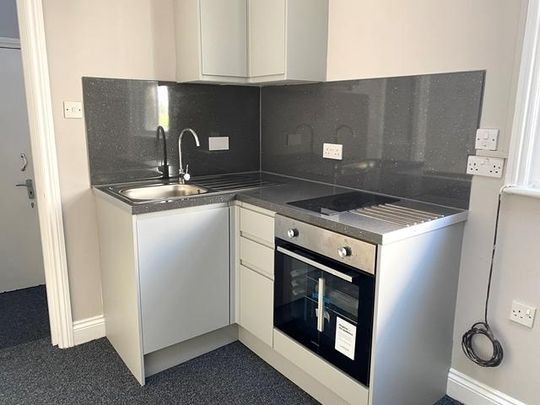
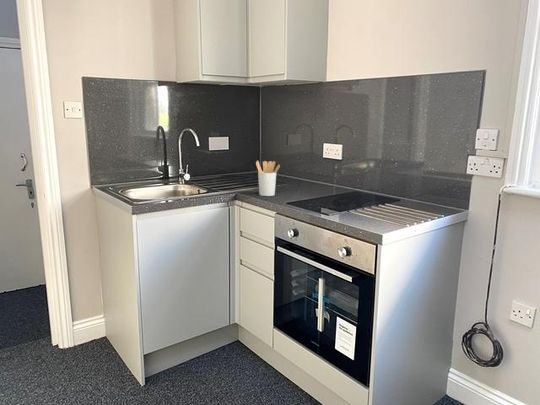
+ utensil holder [255,160,281,197]
